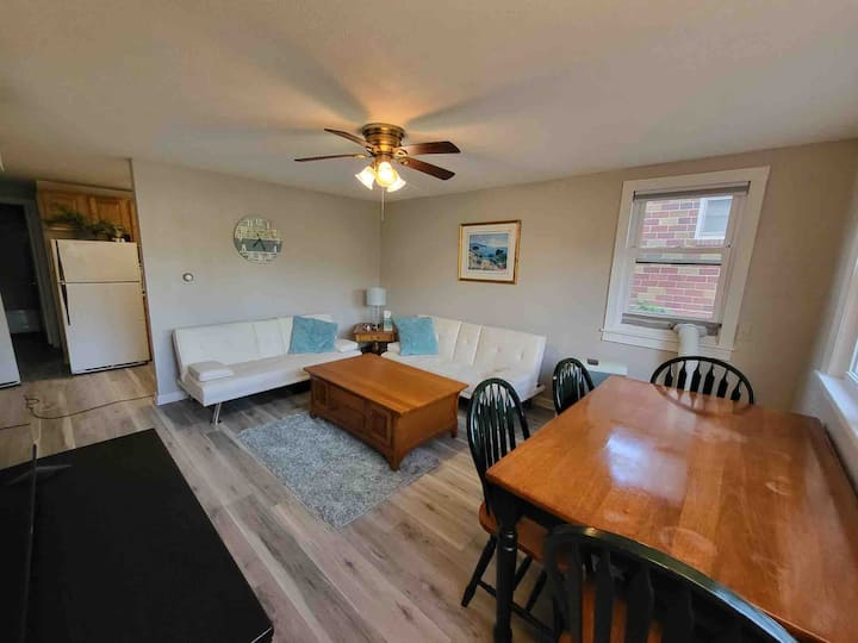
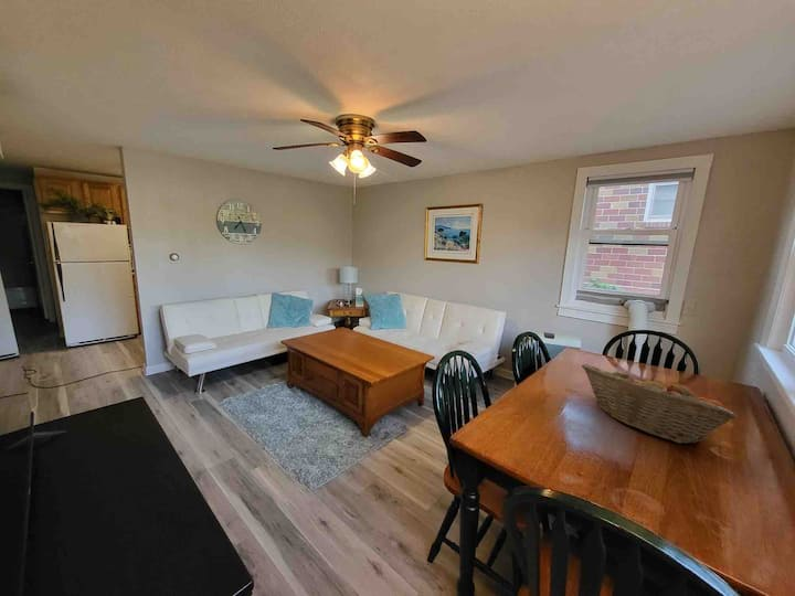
+ fruit basket [581,363,739,445]
